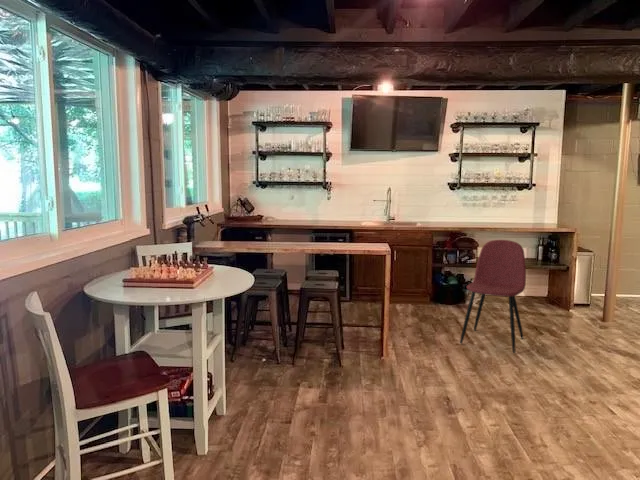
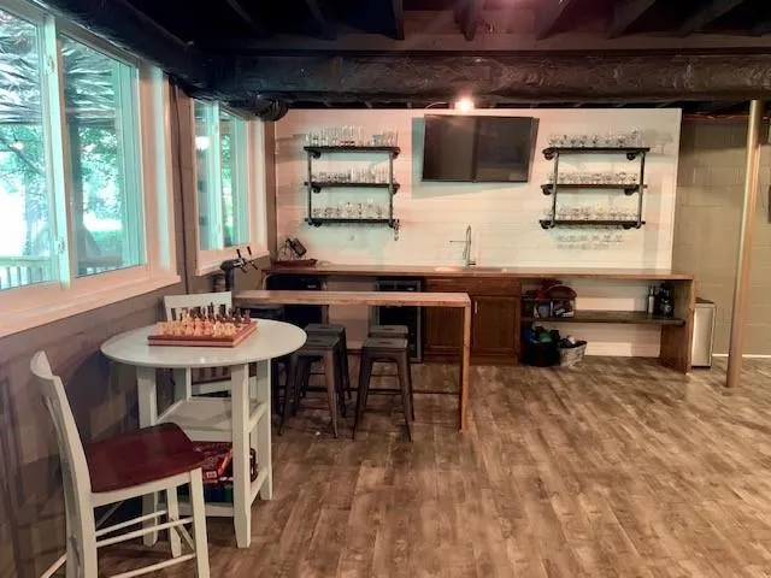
- dining chair [459,239,527,354]
